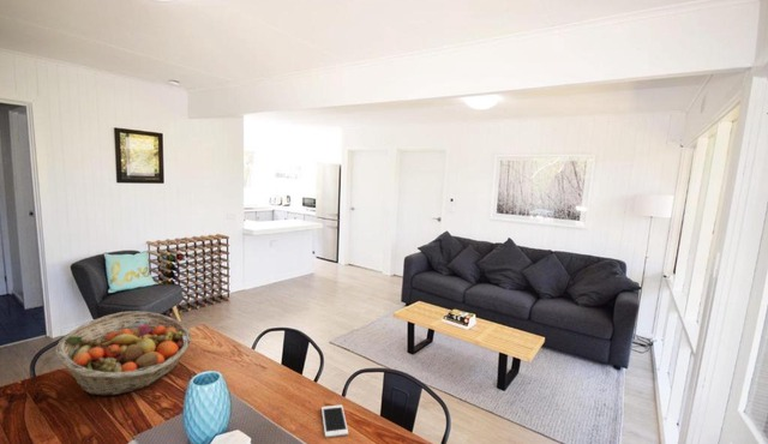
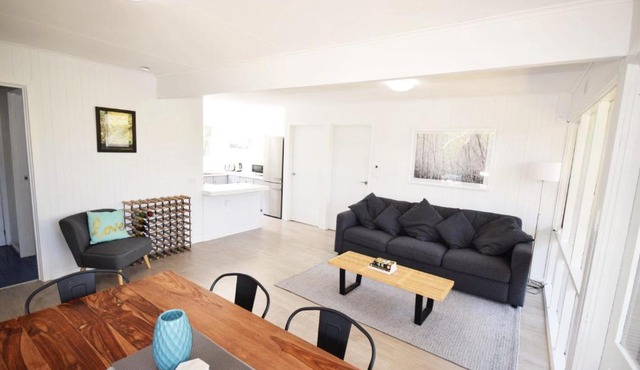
- fruit basket [54,311,192,397]
- cell phone [320,404,349,438]
